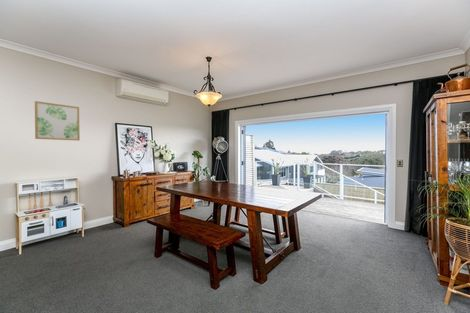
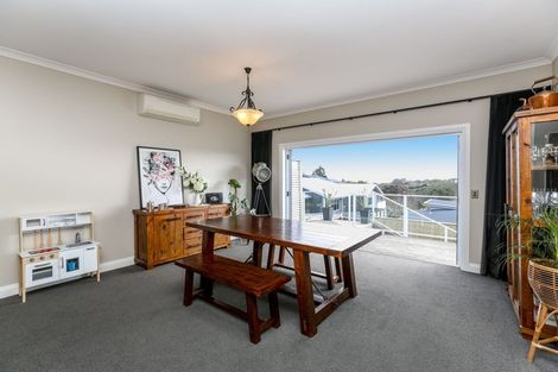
- wall art [34,100,81,142]
